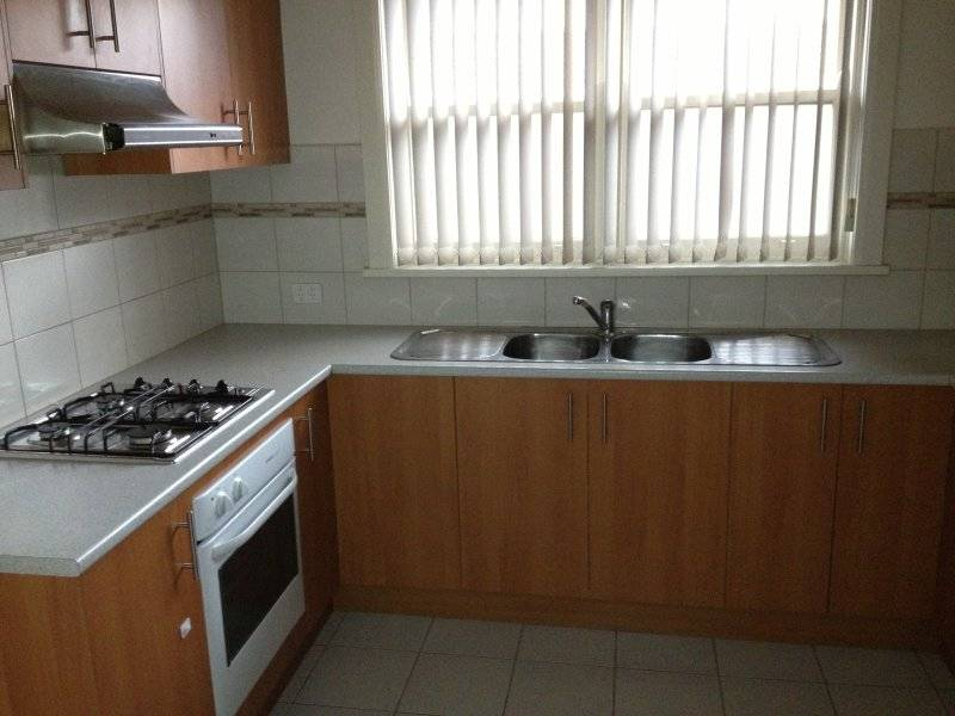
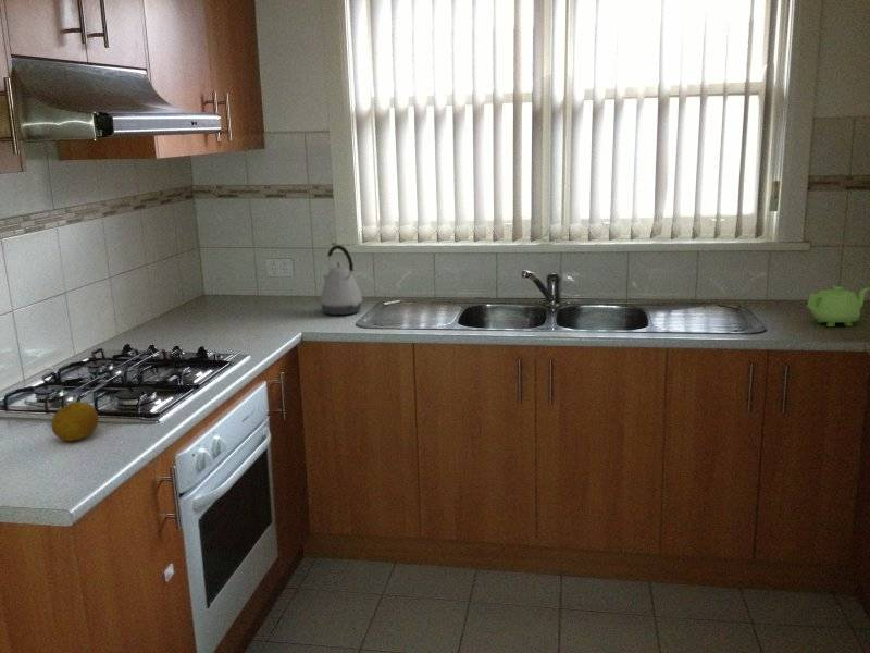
+ teapot [806,285,870,328]
+ fruit [50,401,100,442]
+ kettle [319,244,363,316]
